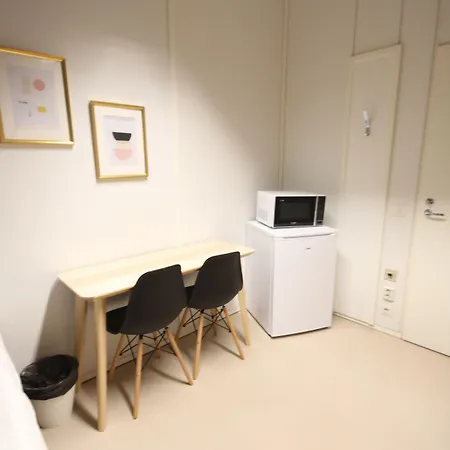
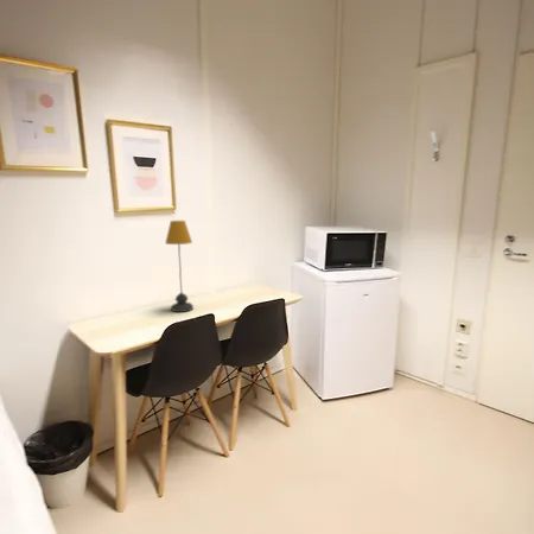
+ table lamp [164,220,195,313]
